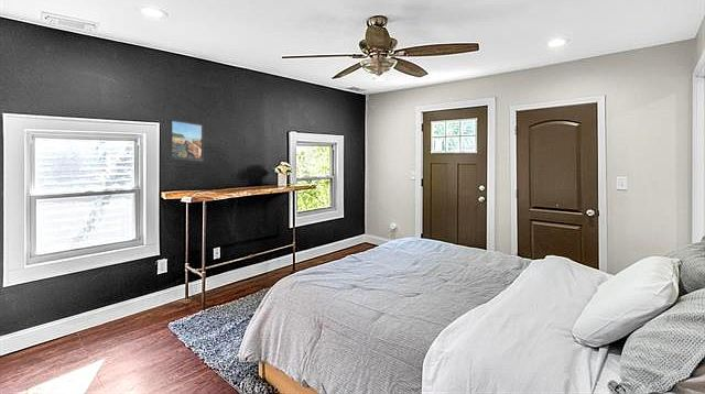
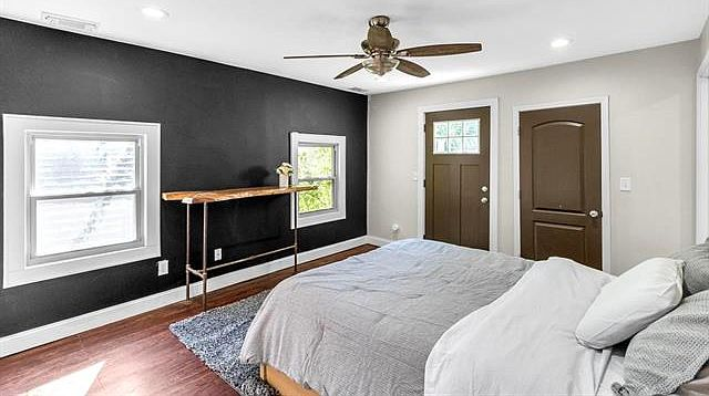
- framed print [169,118,205,162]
